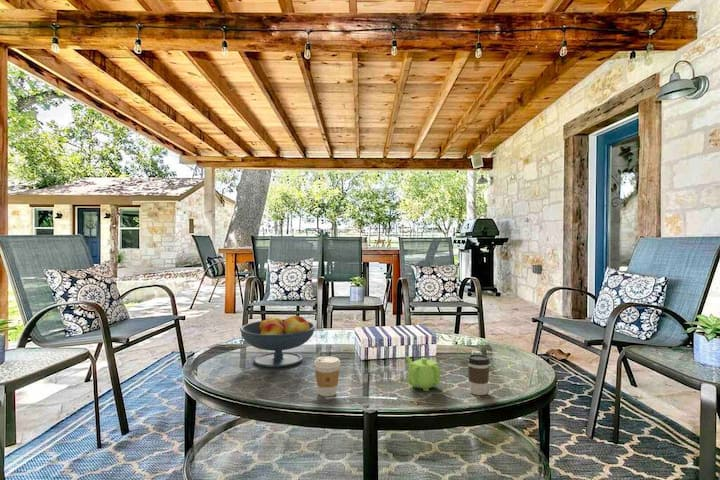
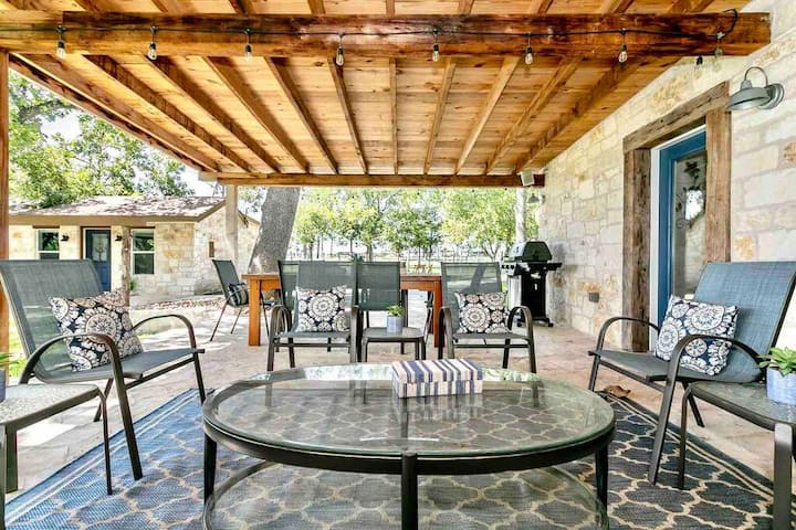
- teapot [404,355,441,392]
- fruit bowl [239,315,317,369]
- coffee cup [466,353,491,396]
- coffee cup [314,356,341,397]
